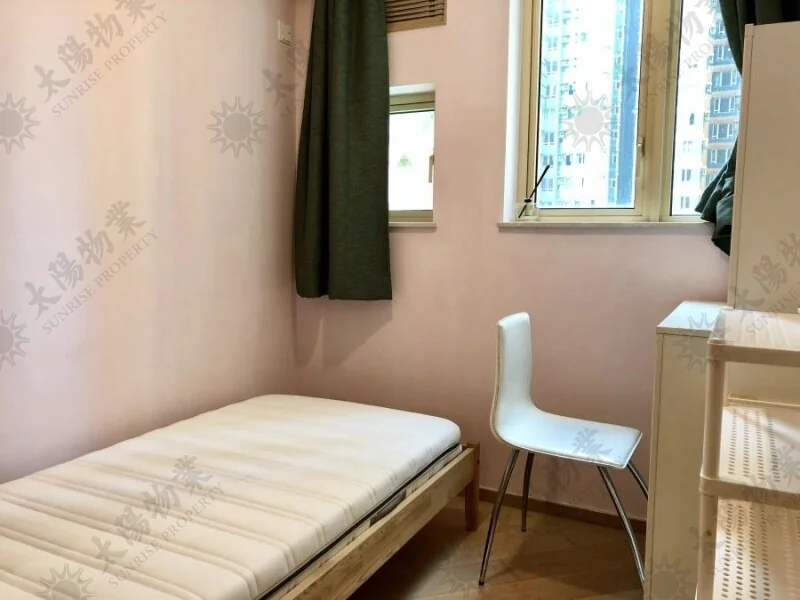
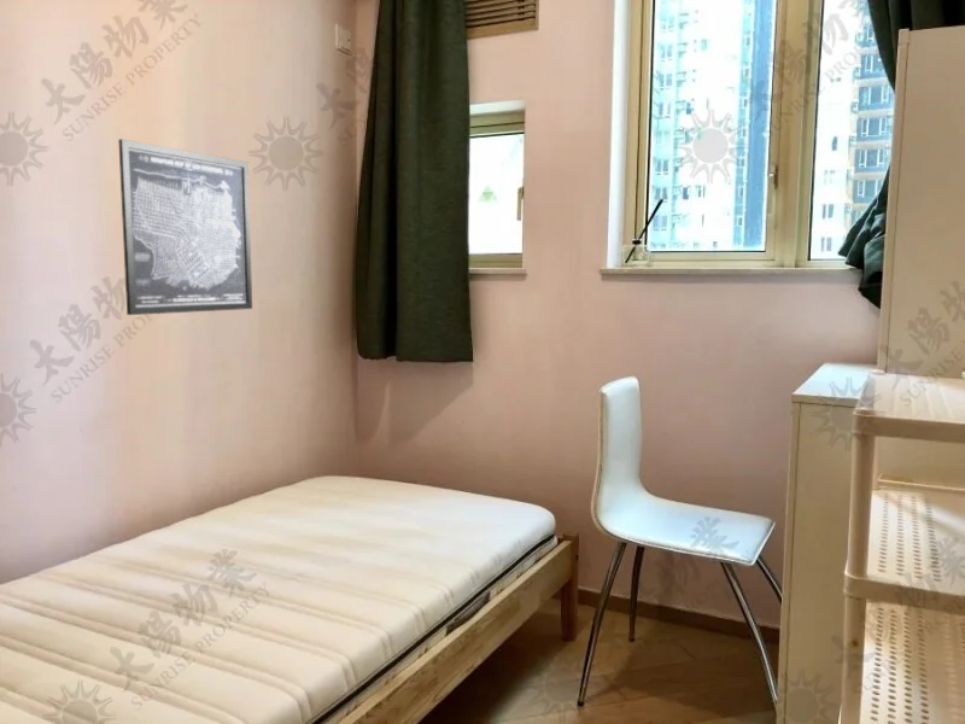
+ wall art [117,138,253,316]
